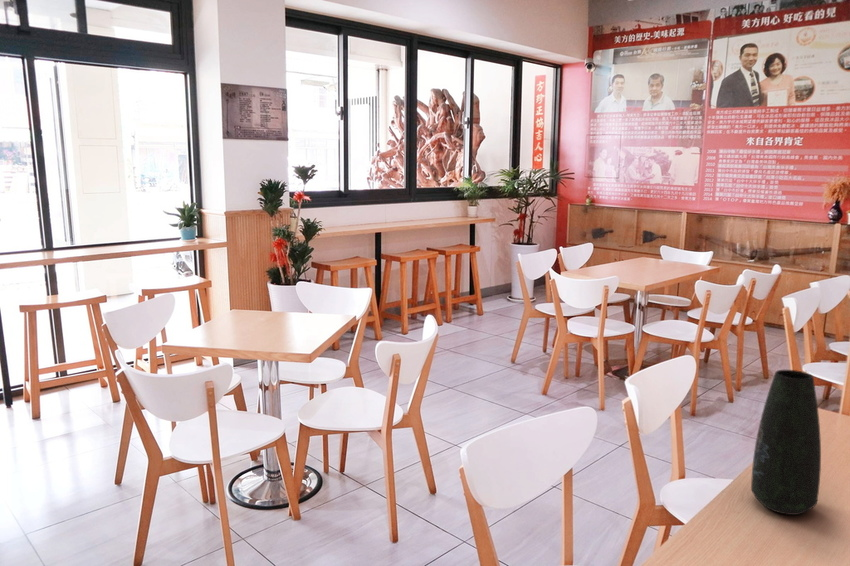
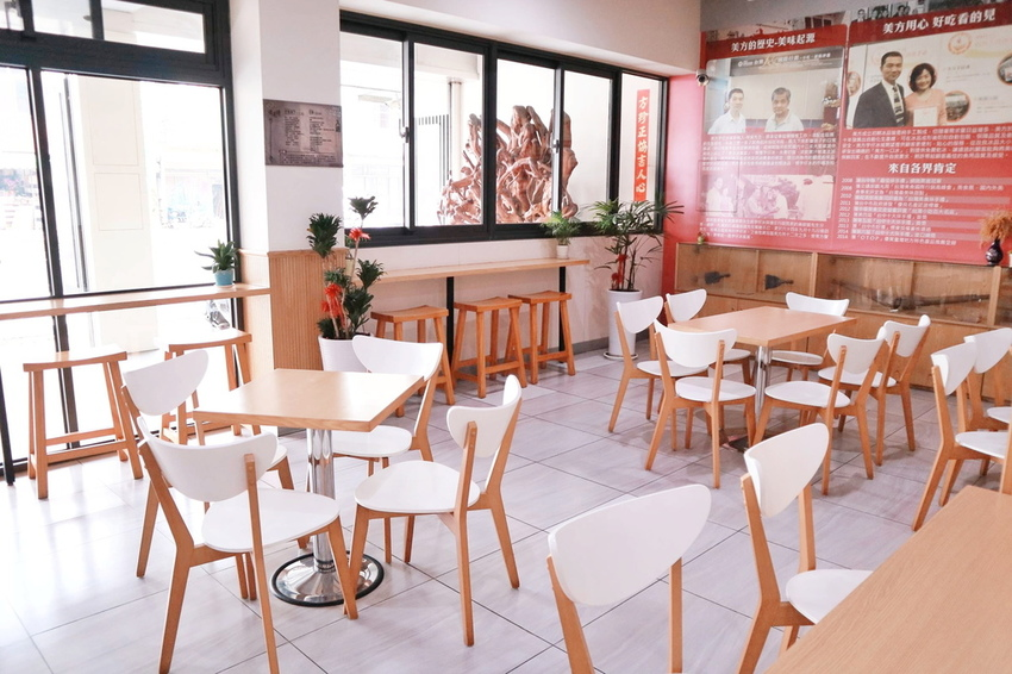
- vase [750,369,822,516]
